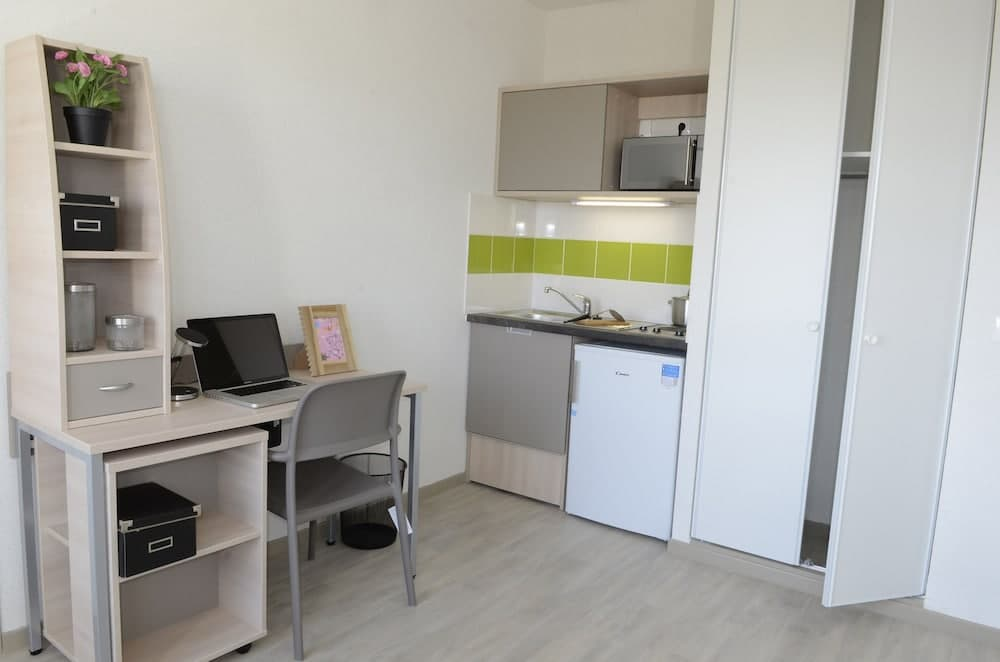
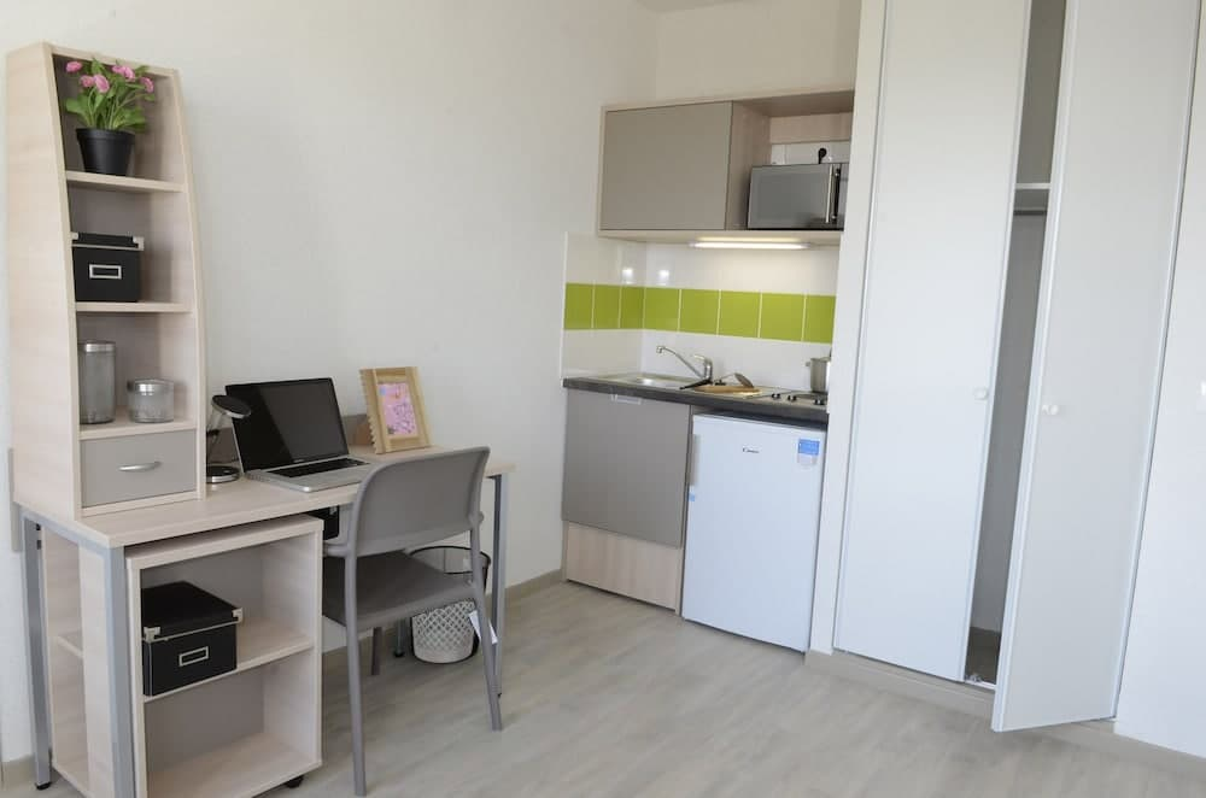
+ wastebasket [411,557,476,664]
